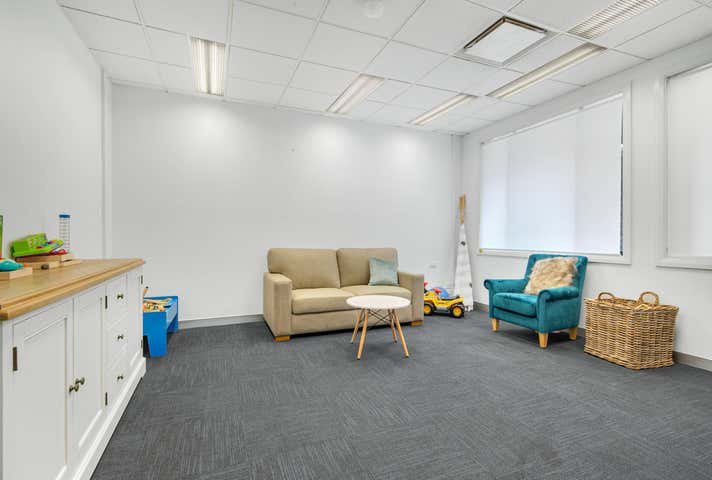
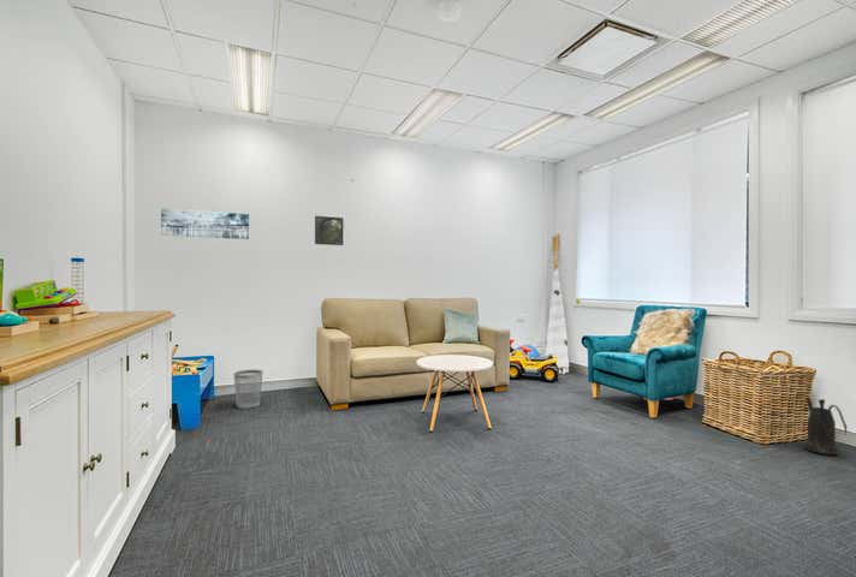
+ wall art [160,207,250,240]
+ watering can [802,397,848,457]
+ wastebasket [232,369,264,410]
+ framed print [314,215,345,246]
